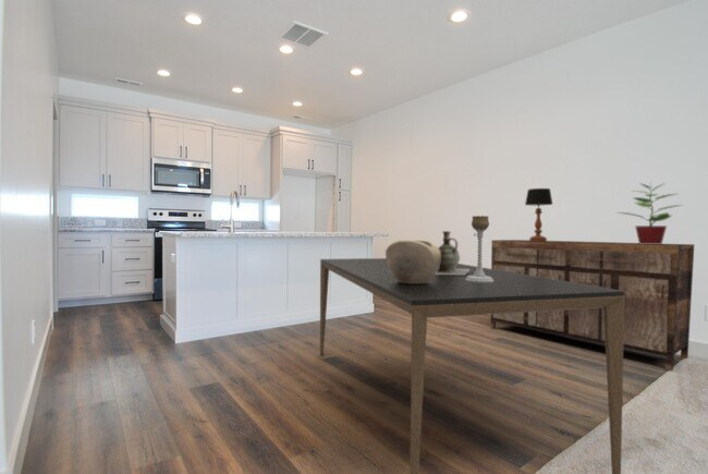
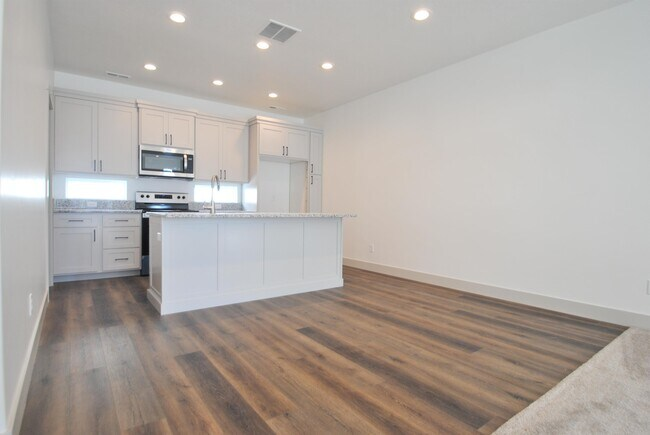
- decorative bowl [384,239,440,283]
- candle holder [466,215,493,282]
- dining table [319,257,624,474]
- ceramic jug [436,230,469,275]
- table lamp [524,187,553,241]
- sideboard [490,239,695,372]
- potted plant [617,182,684,244]
